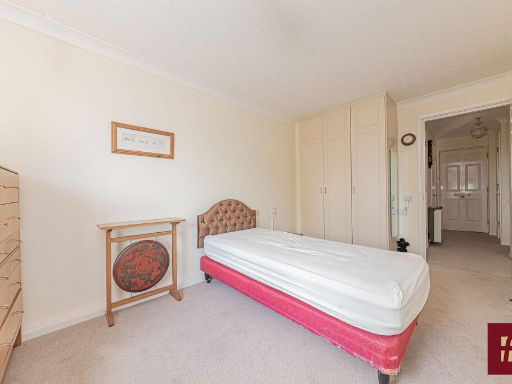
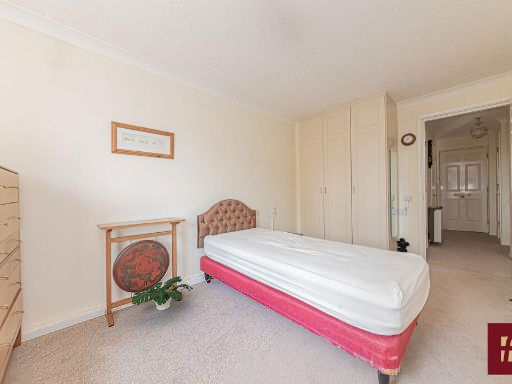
+ potted plant [131,275,194,311]
